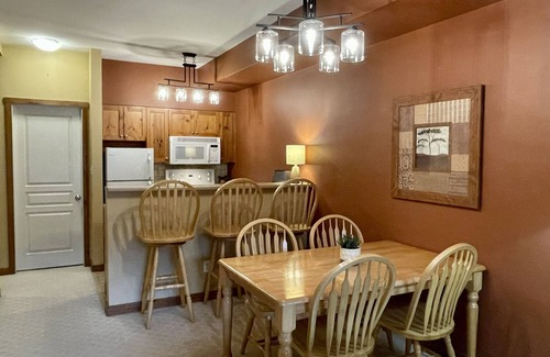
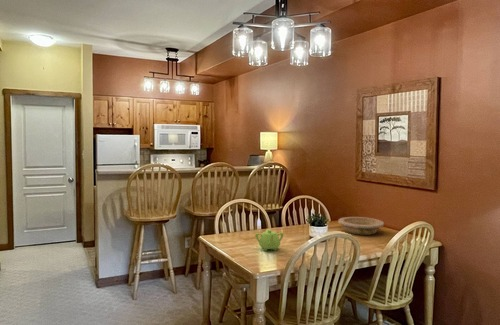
+ teapot [254,229,285,252]
+ bowl [337,216,385,236]
